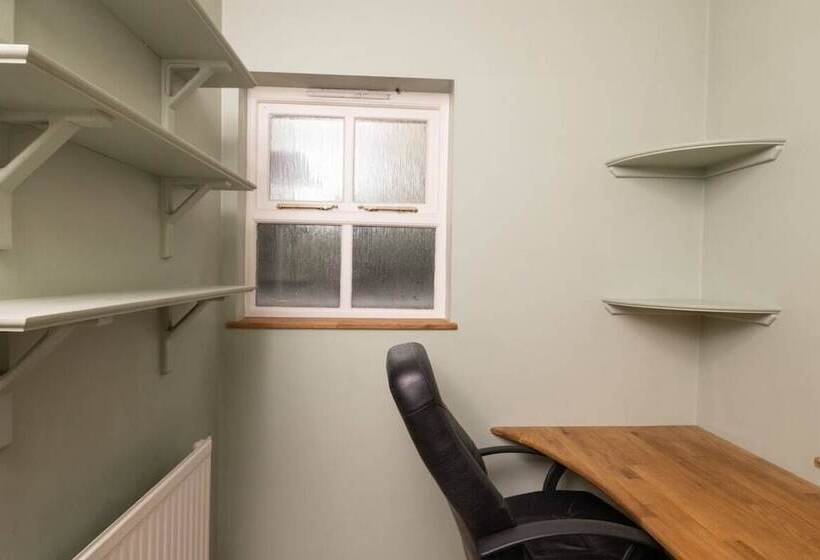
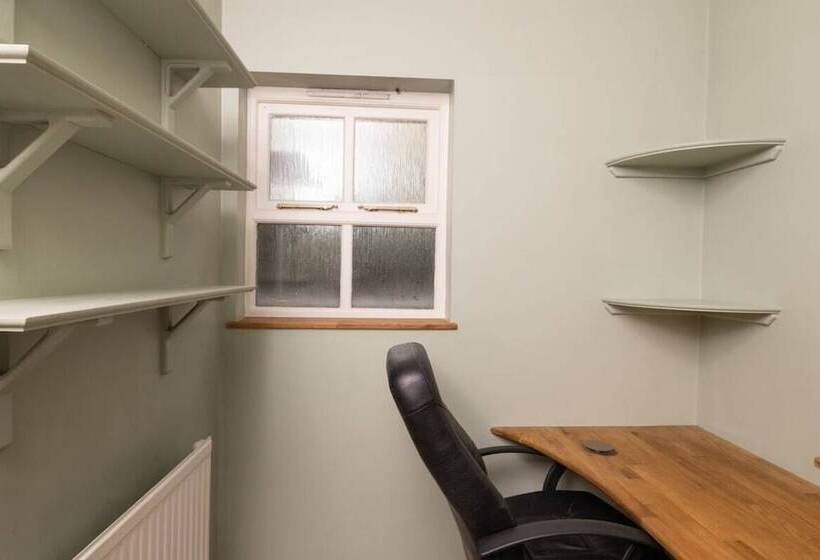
+ coaster [582,438,614,456]
